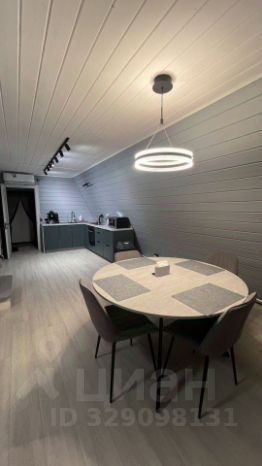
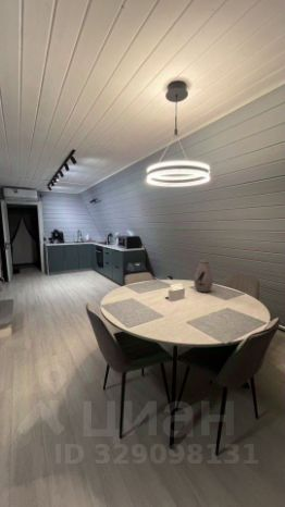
+ vase [193,259,213,294]
